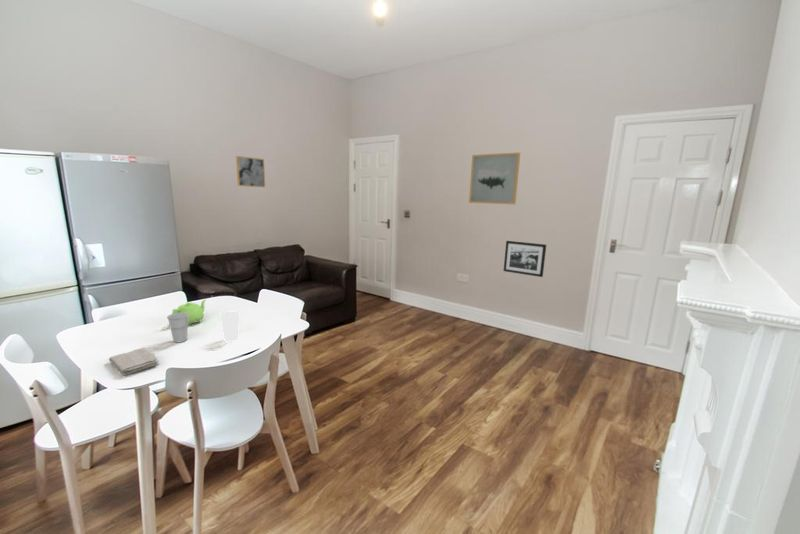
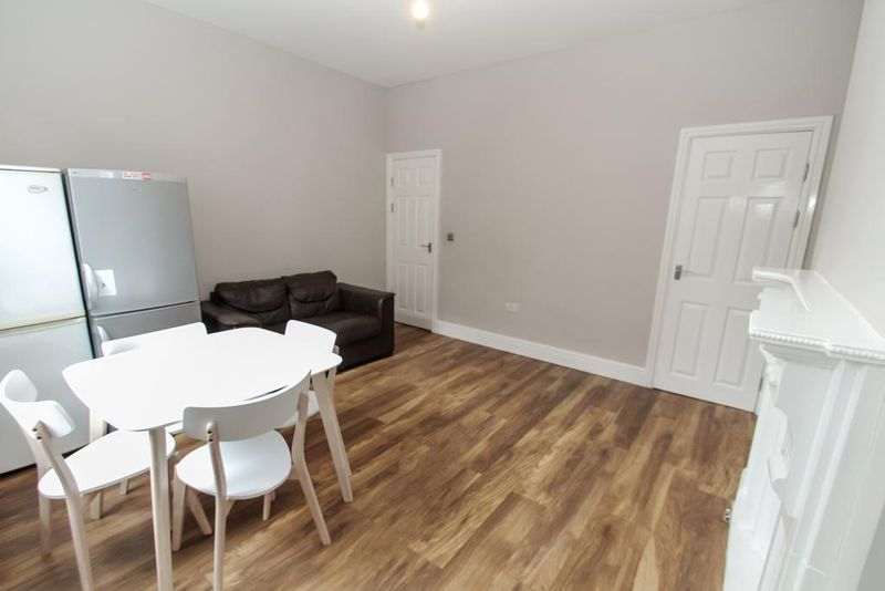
- cup [166,313,189,344]
- cup [220,311,240,342]
- washcloth [108,347,159,376]
- wall art [235,155,266,188]
- teapot [171,298,207,326]
- picture frame [503,240,547,278]
- wall art [468,152,521,205]
